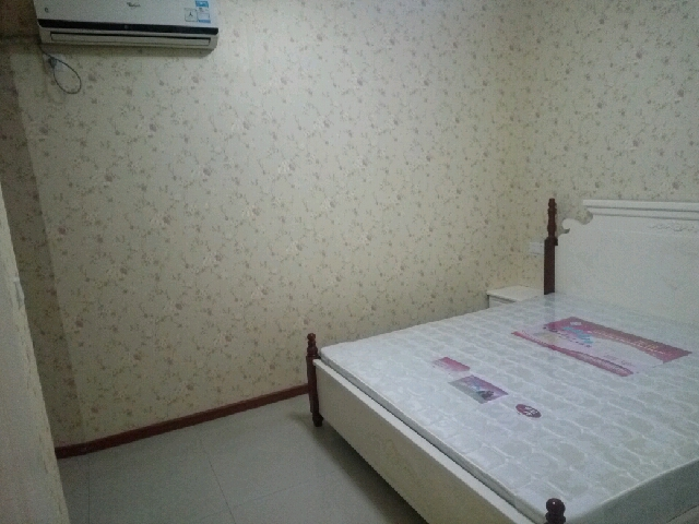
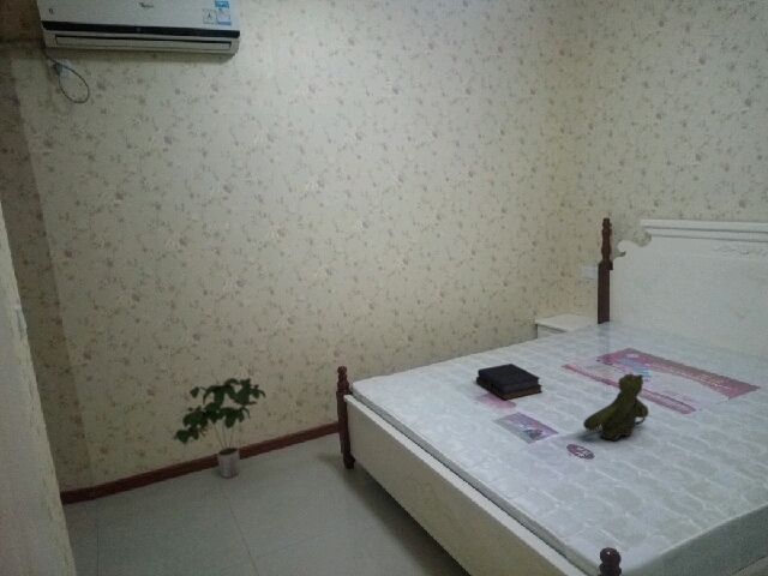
+ book [475,362,544,401]
+ potted plant [173,377,266,479]
+ stuffed toy [582,372,650,443]
